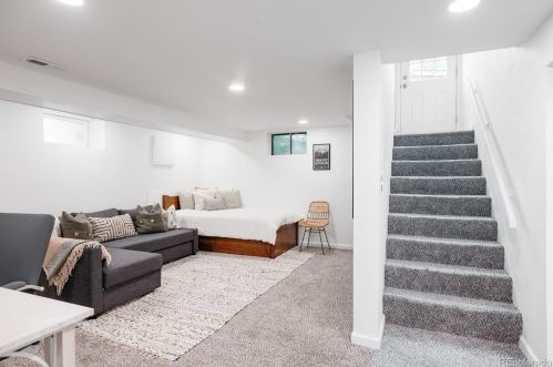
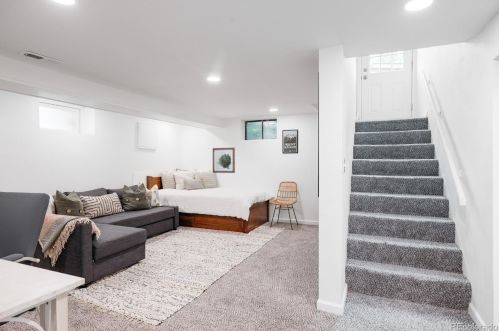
+ wall art [212,147,236,174]
